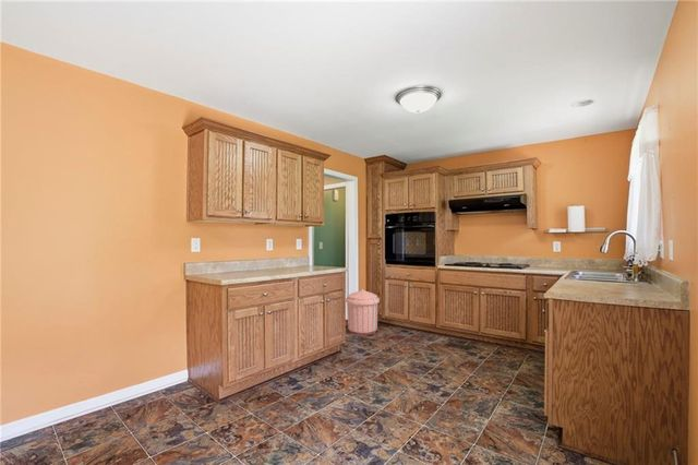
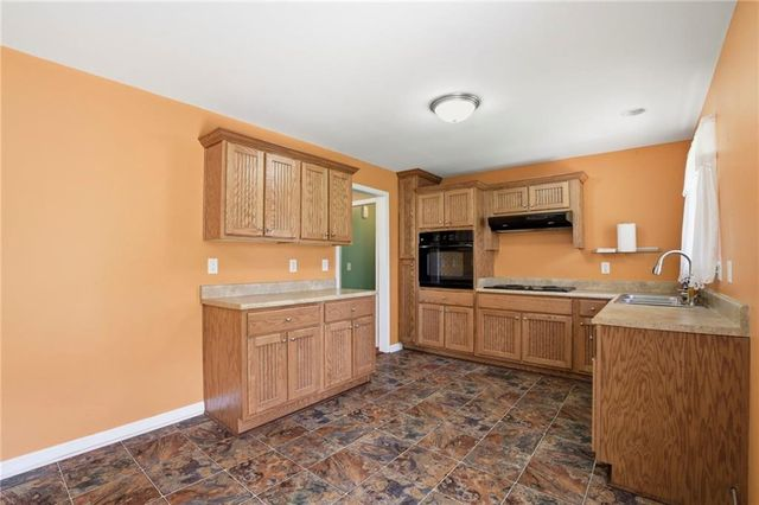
- trash can [345,288,381,336]
